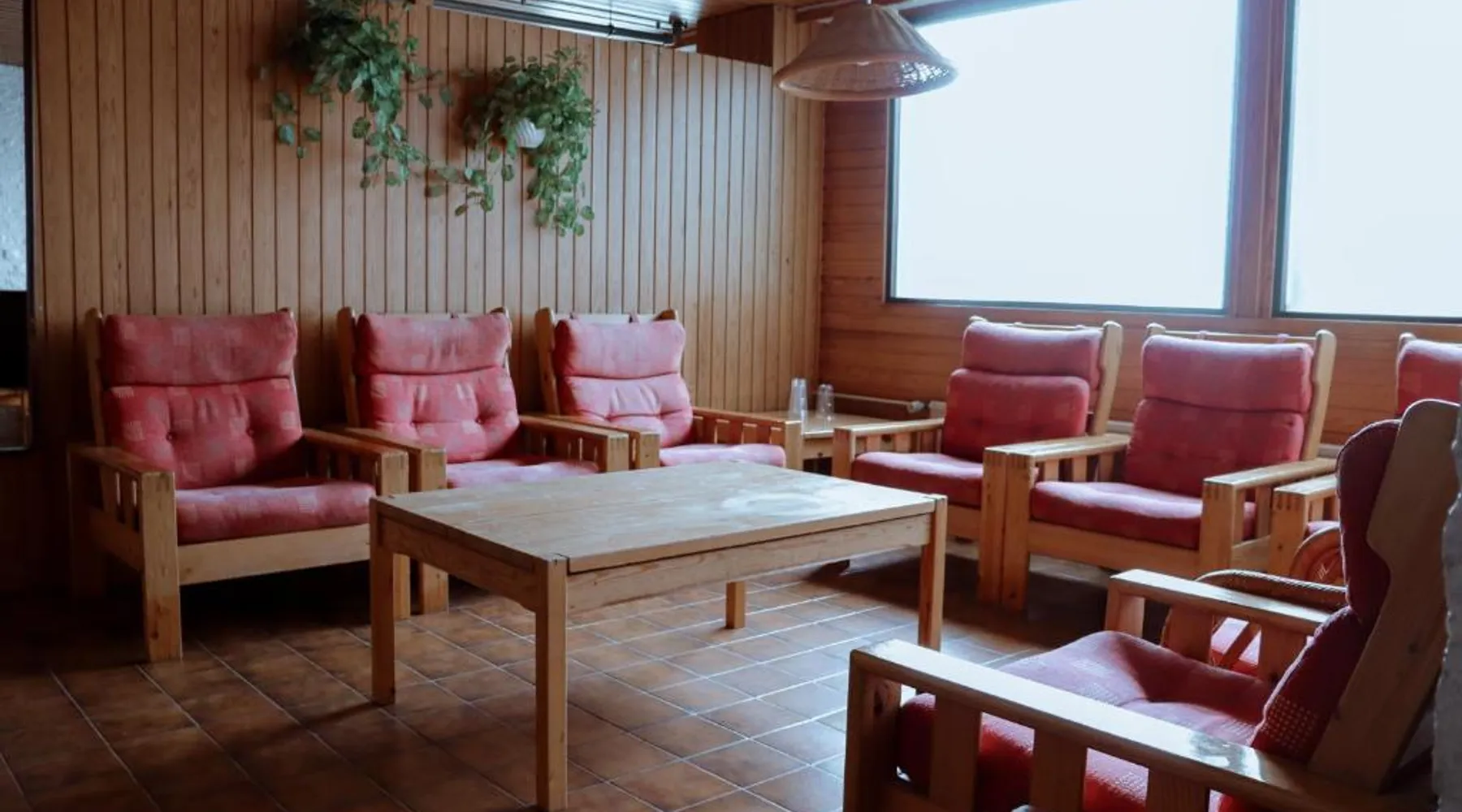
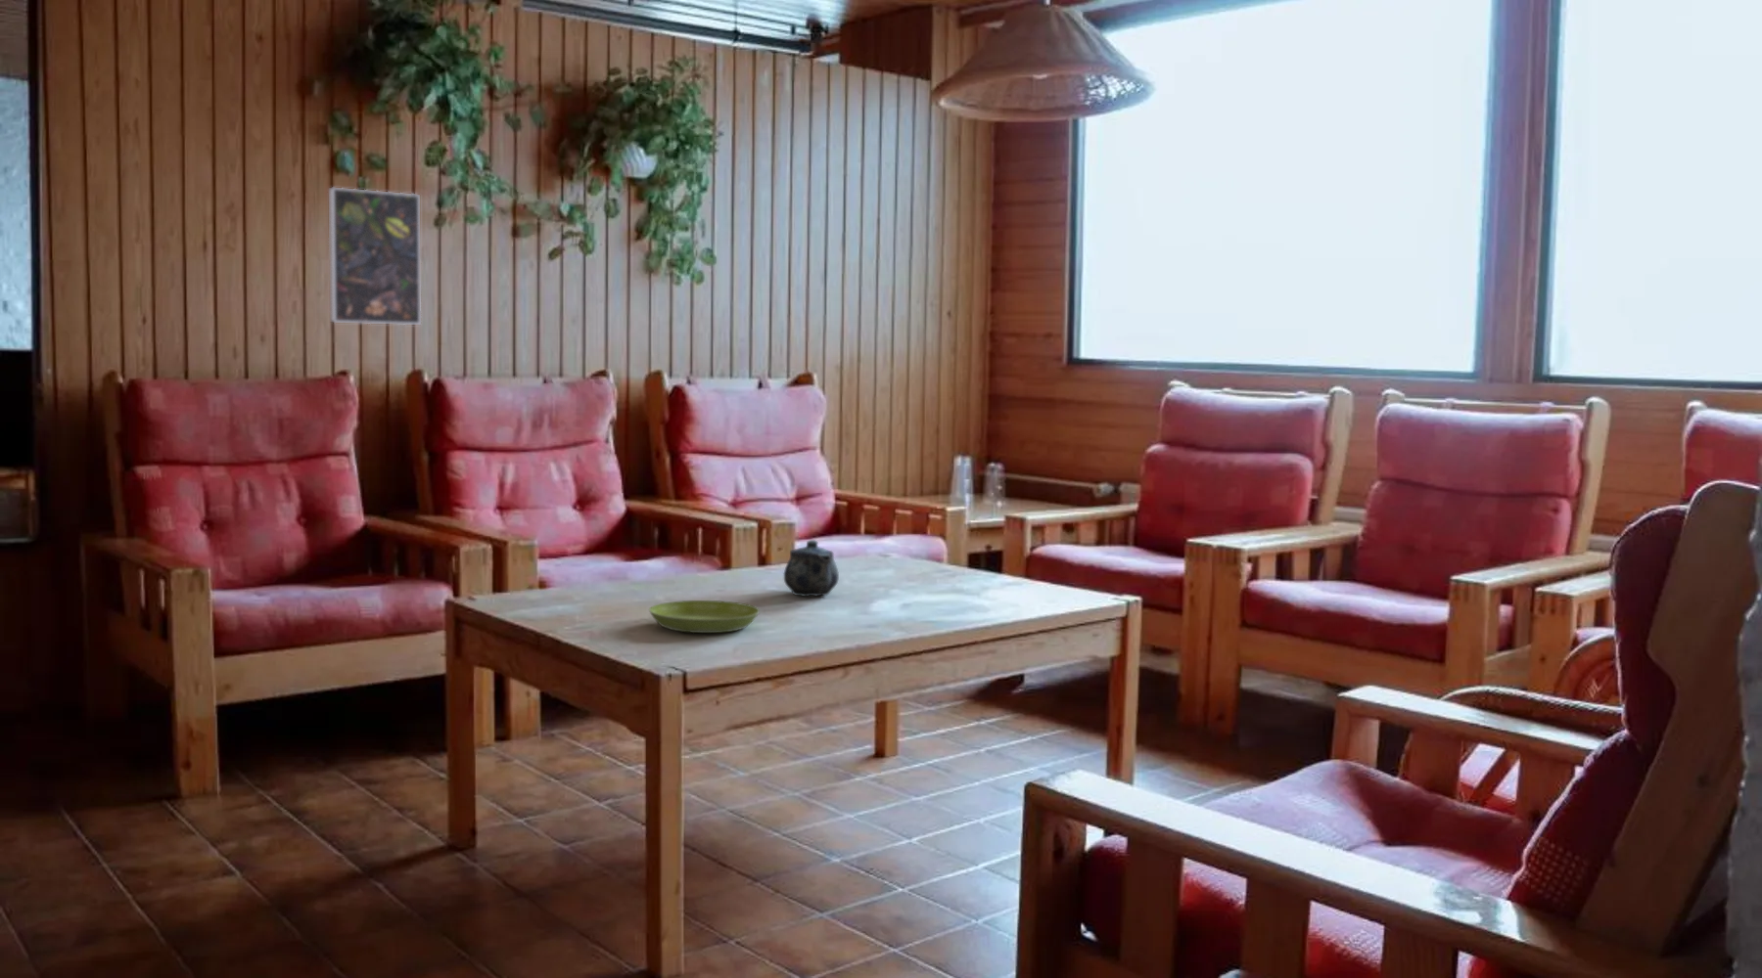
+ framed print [328,187,422,325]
+ chinaware [783,538,840,597]
+ saucer [648,600,760,634]
